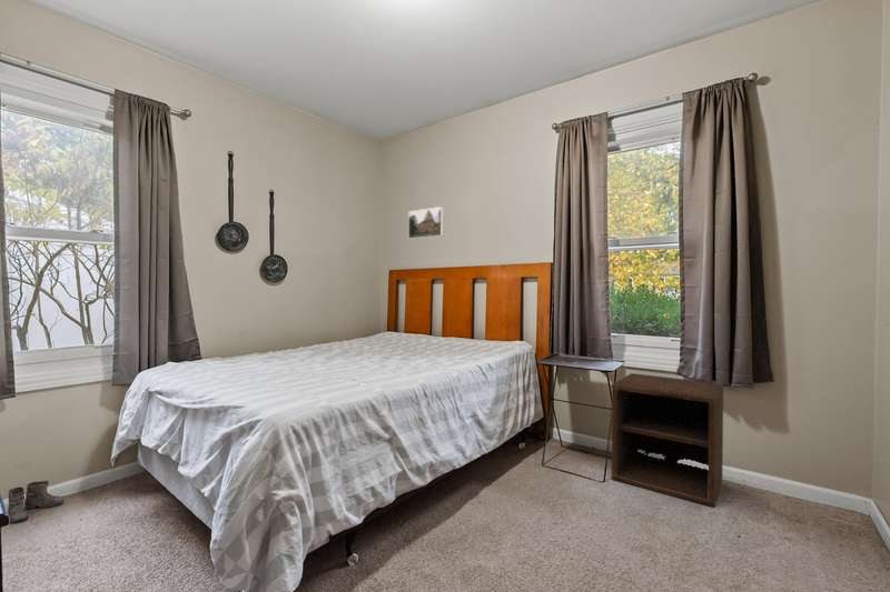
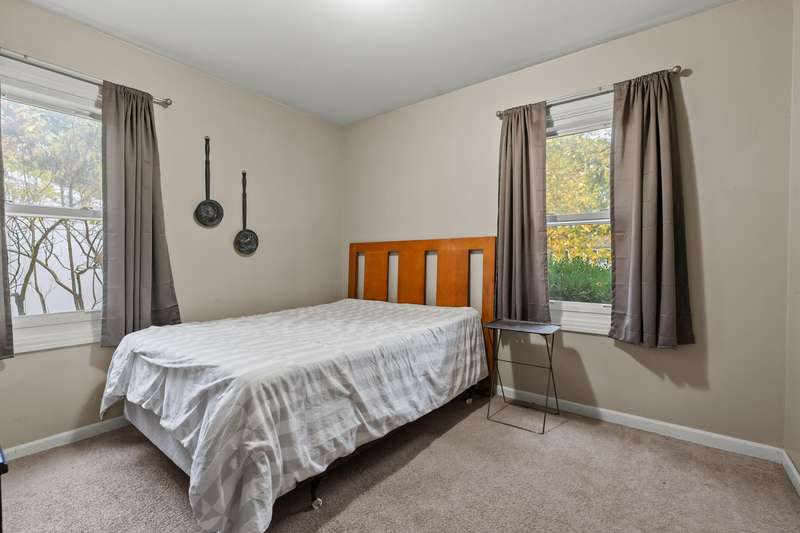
- boots [7,480,65,524]
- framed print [407,205,444,240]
- nightstand [611,372,724,508]
